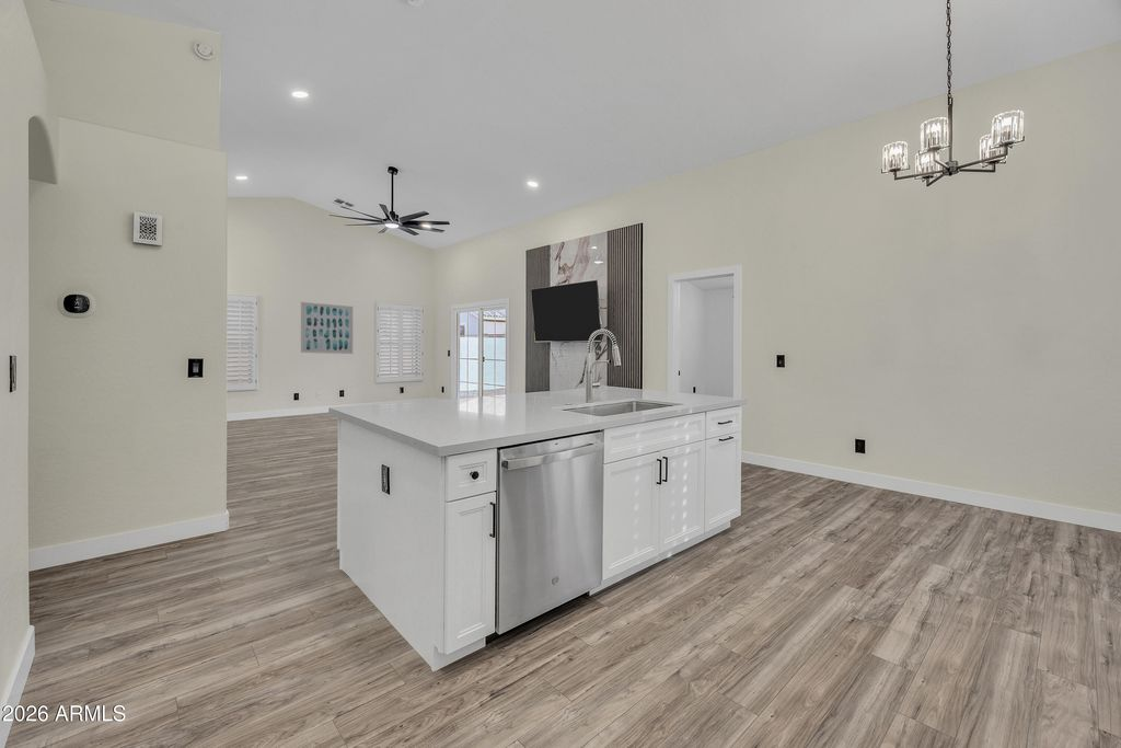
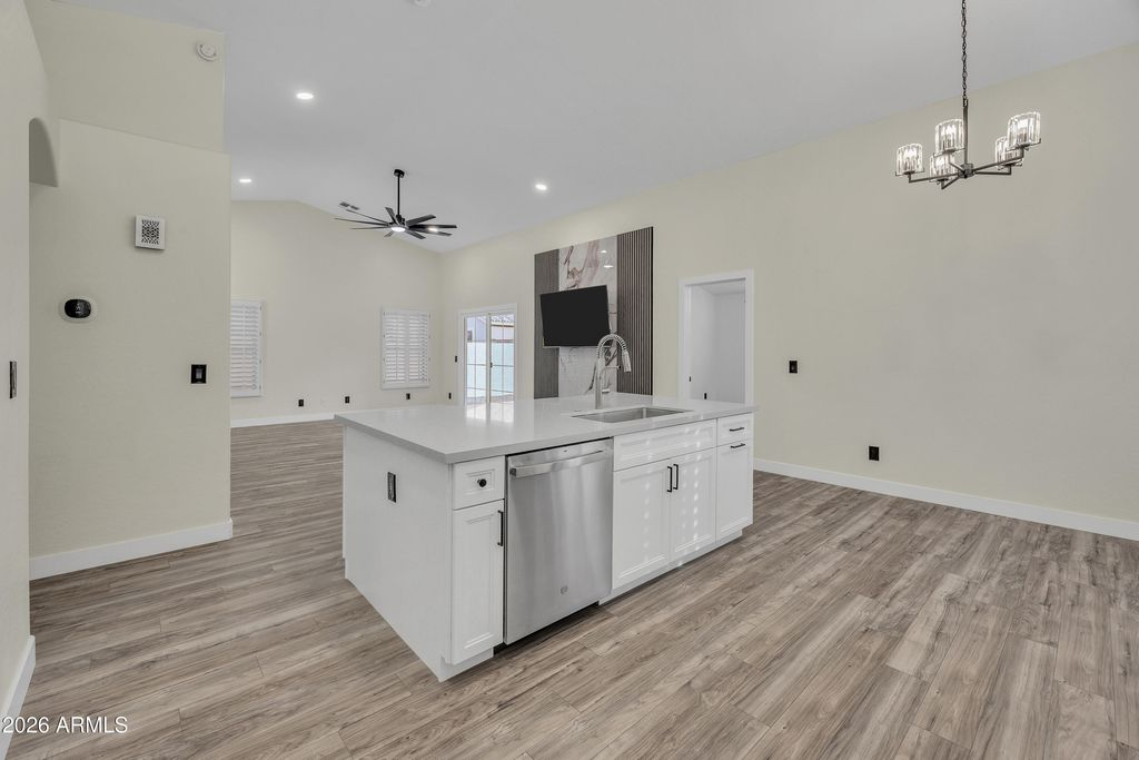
- wall art [300,301,354,355]
